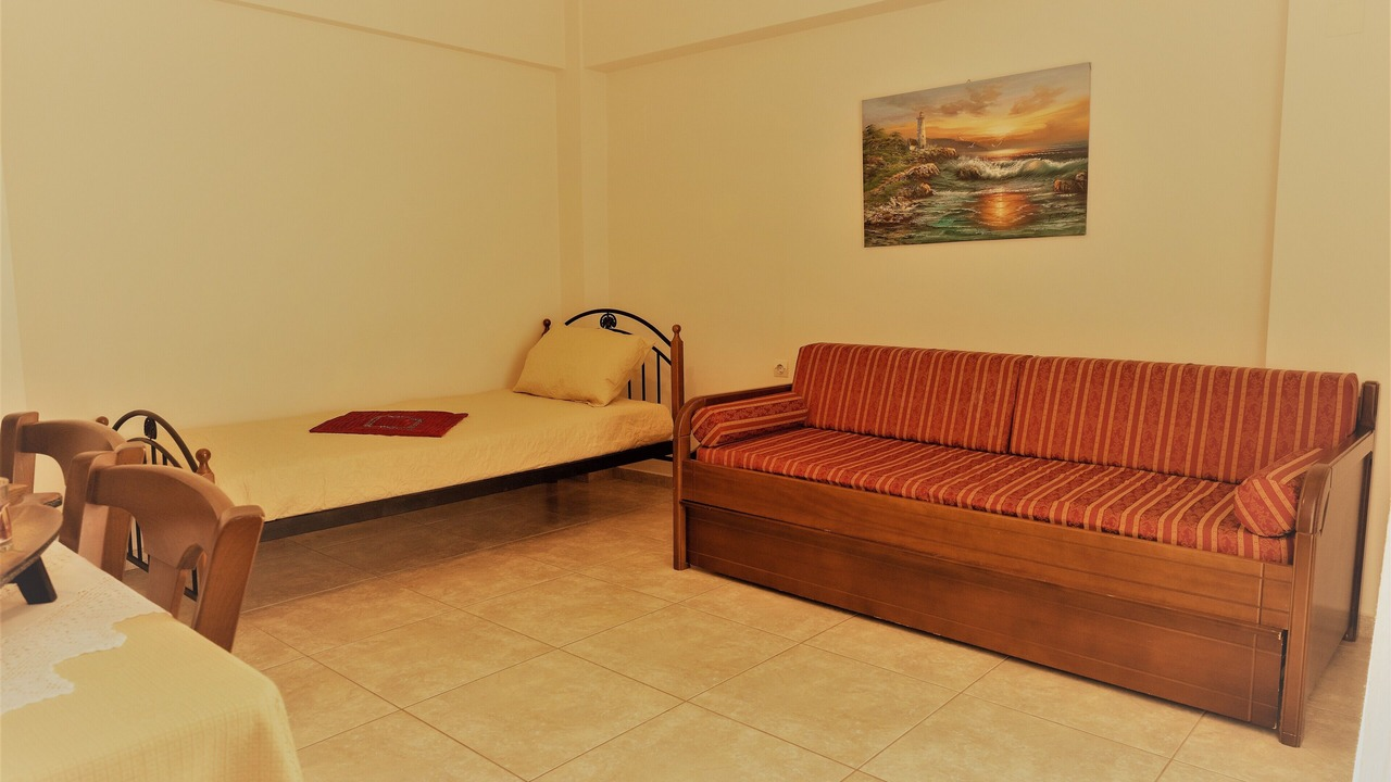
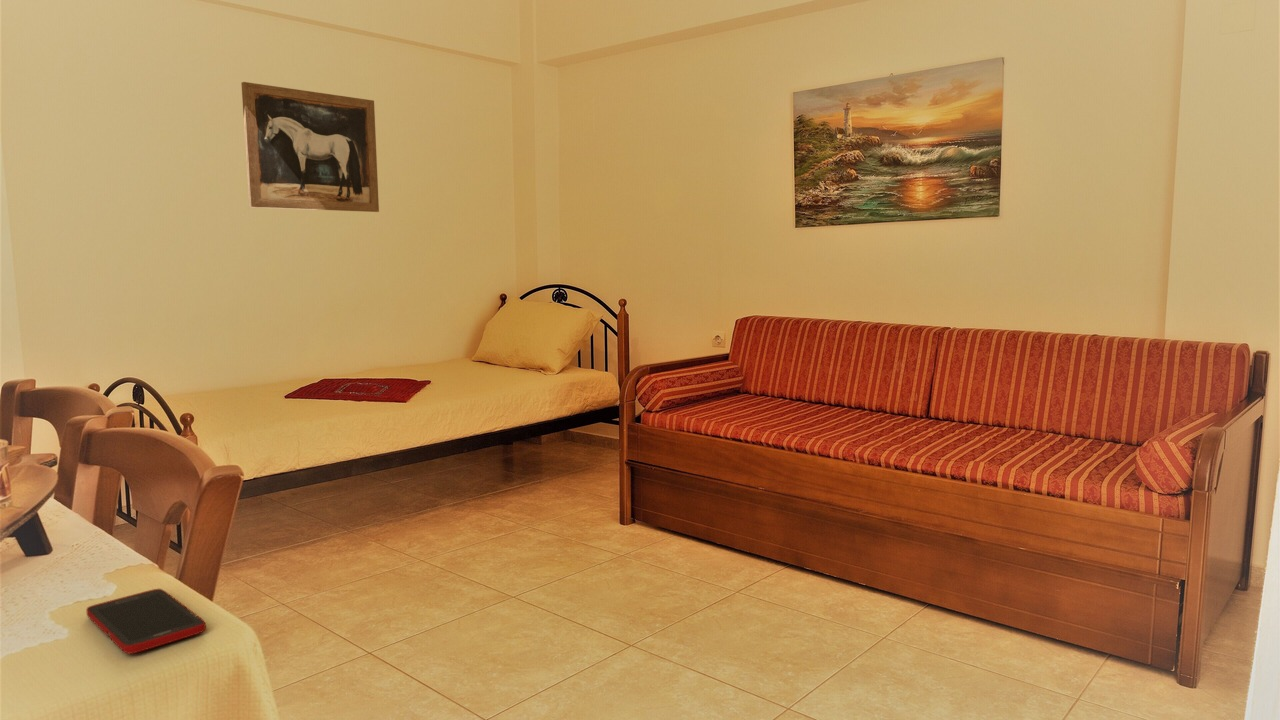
+ cell phone [85,588,207,655]
+ wall art [240,81,380,213]
